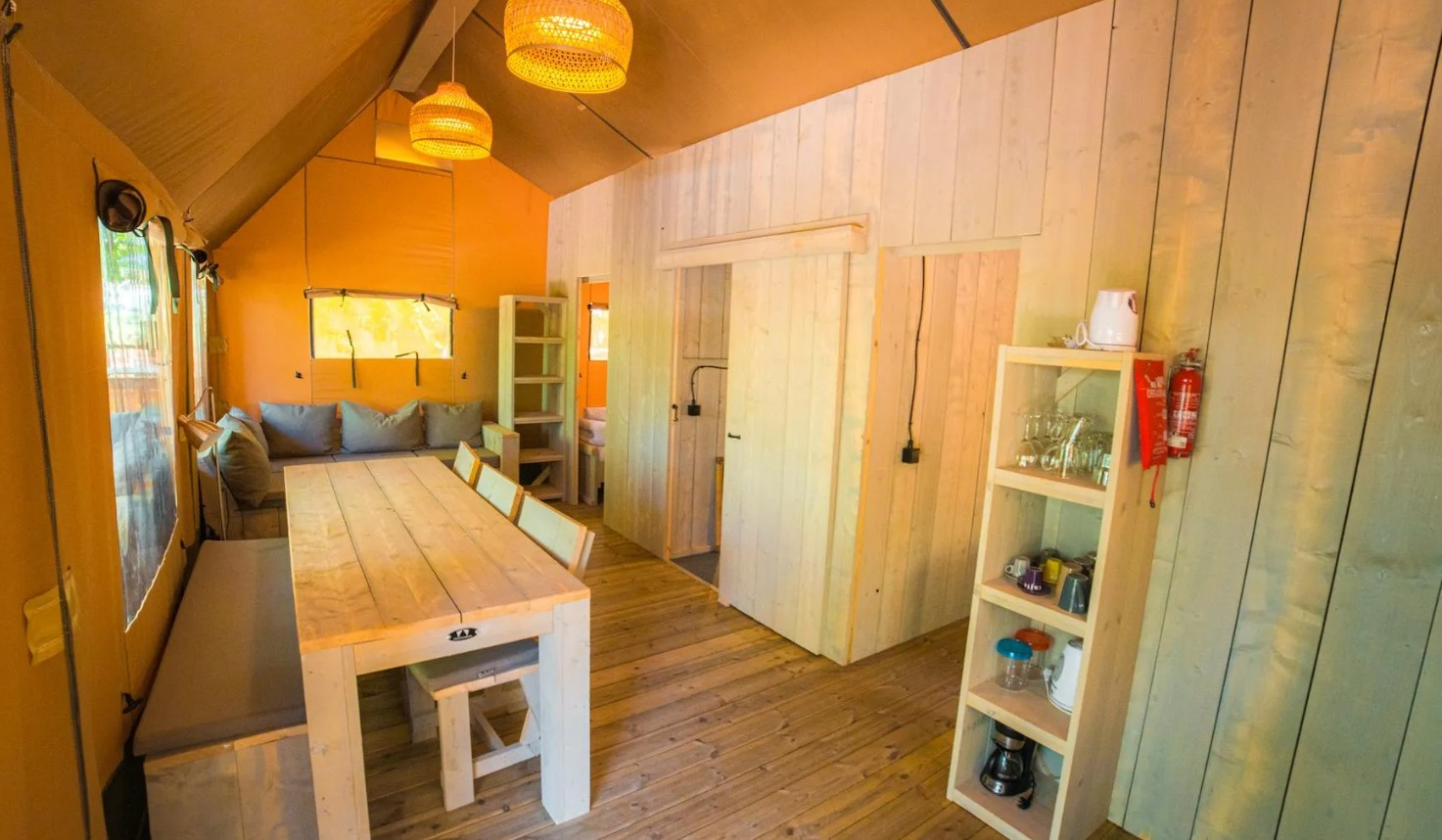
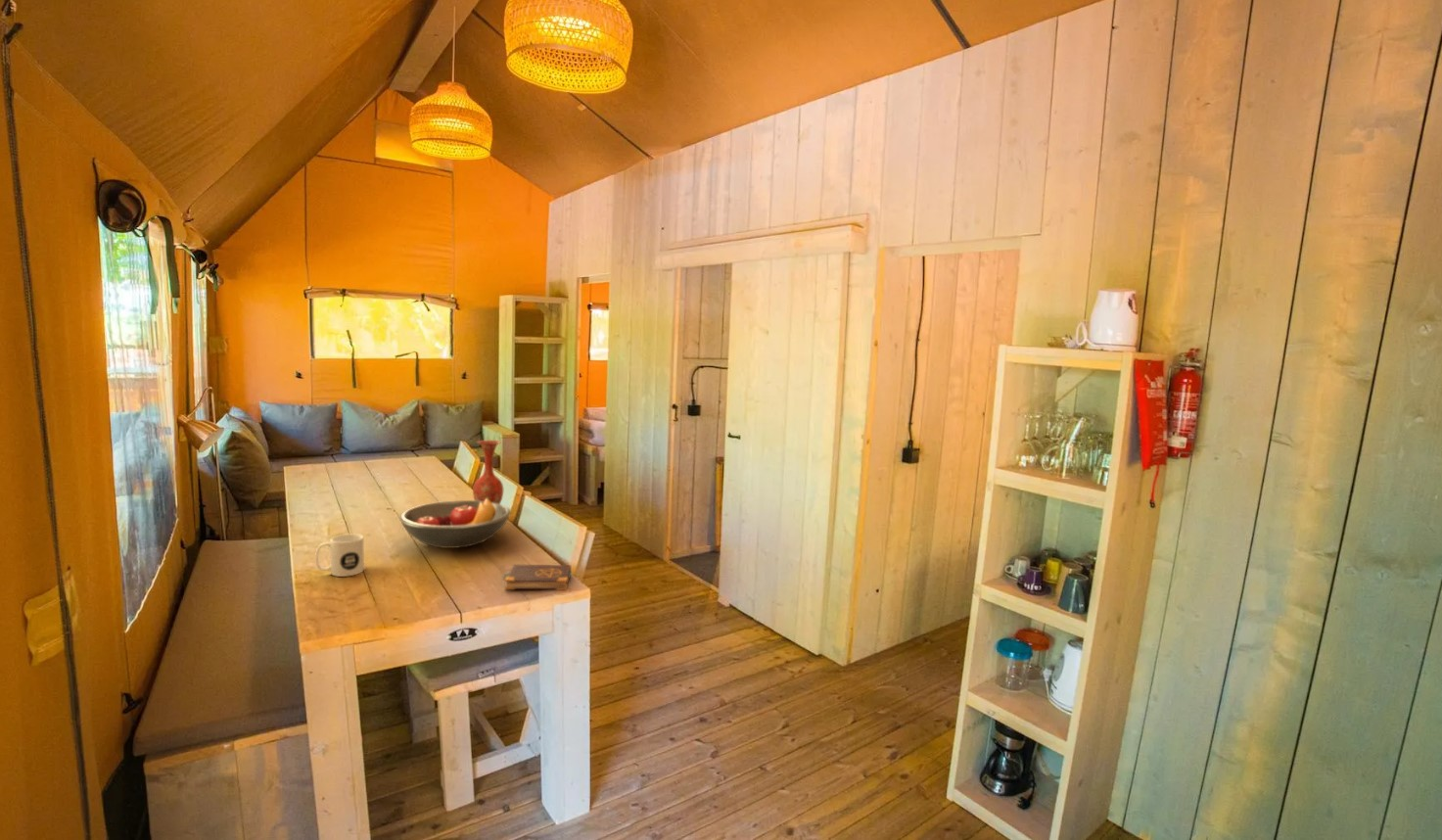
+ fruit bowl [398,497,512,549]
+ mug [314,533,365,578]
+ vase [472,440,504,504]
+ book [502,564,573,591]
